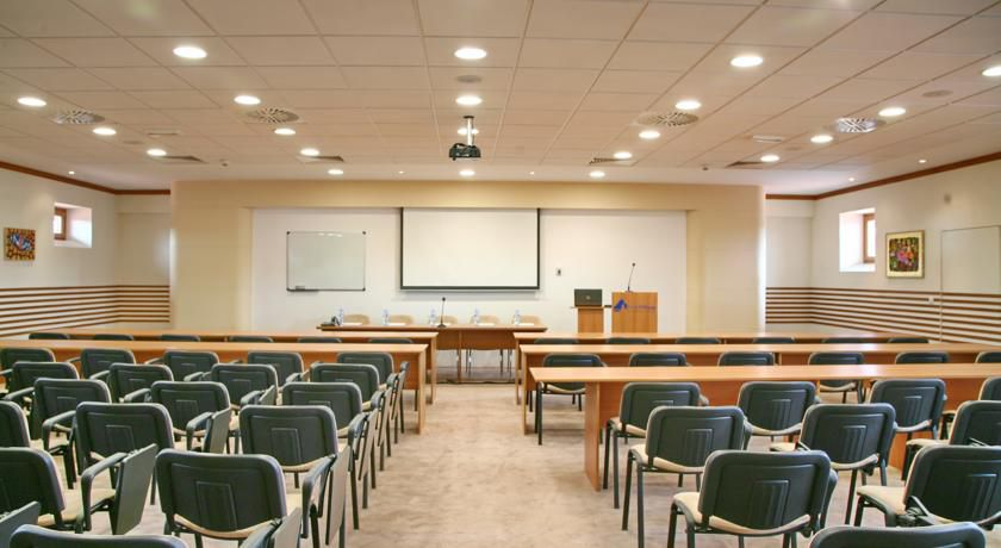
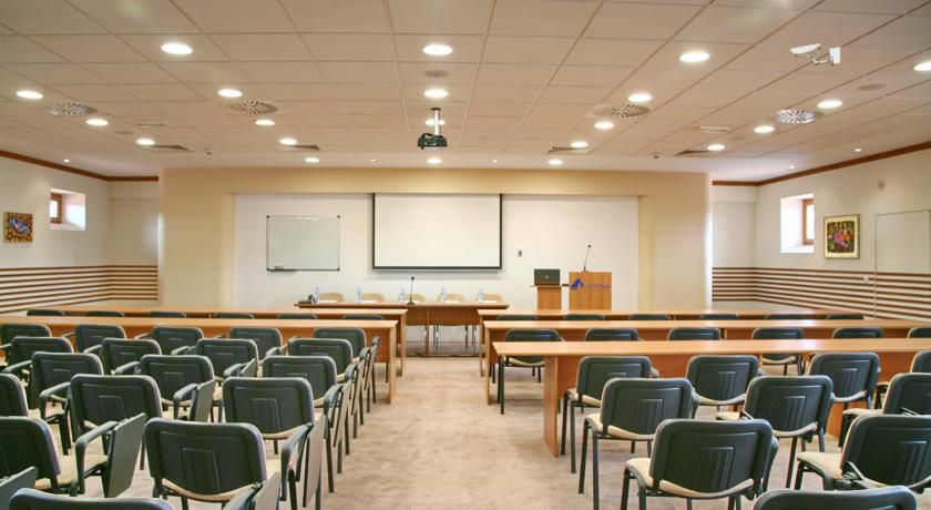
+ security camera [789,42,841,68]
